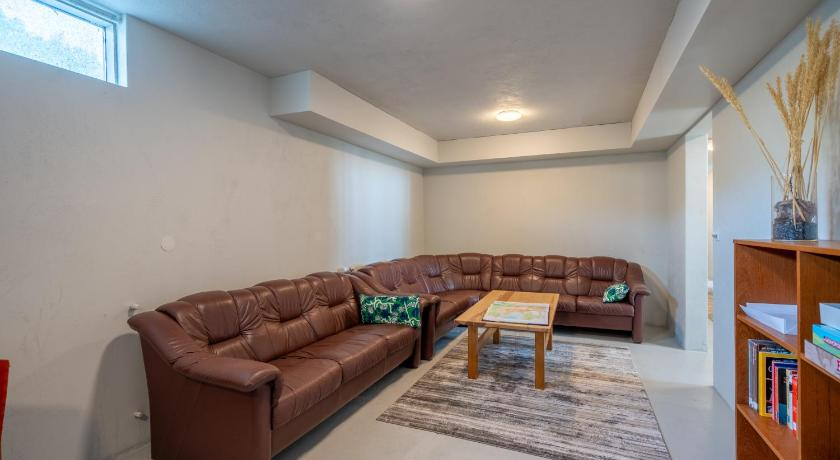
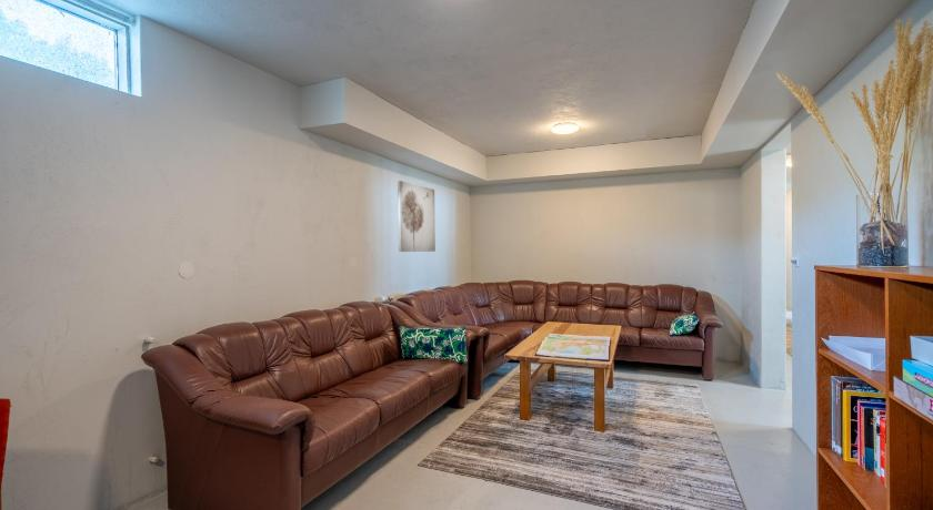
+ wall art [397,180,437,253]
